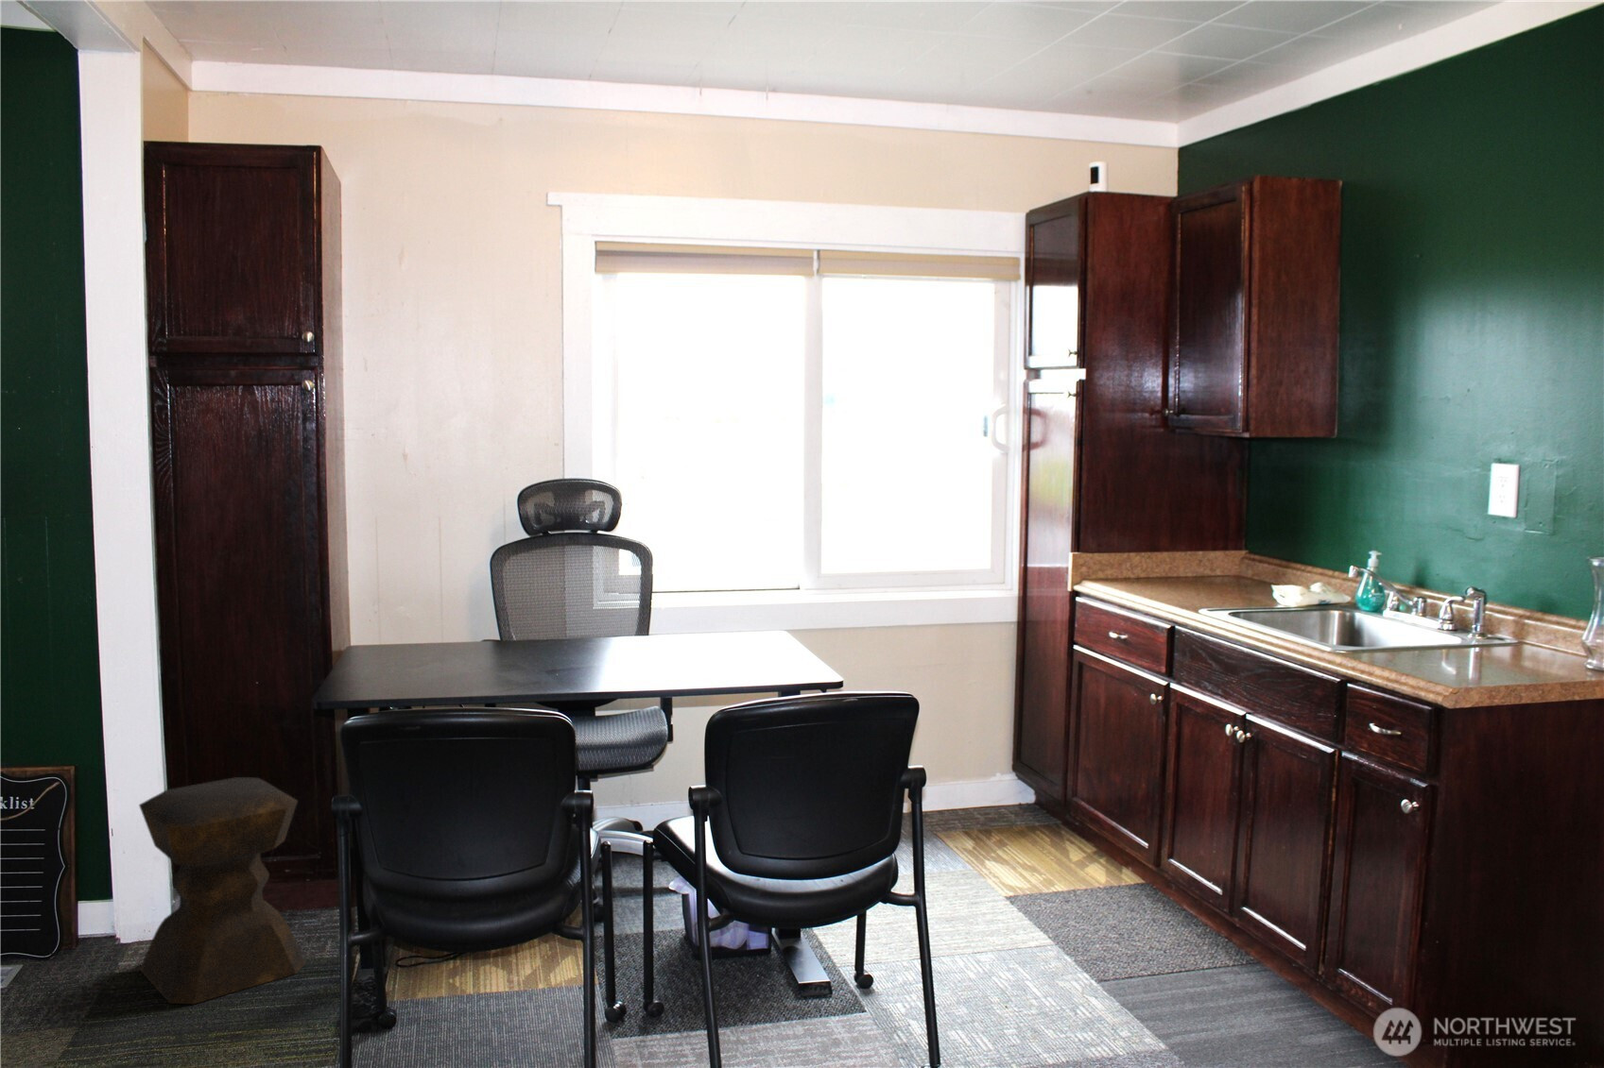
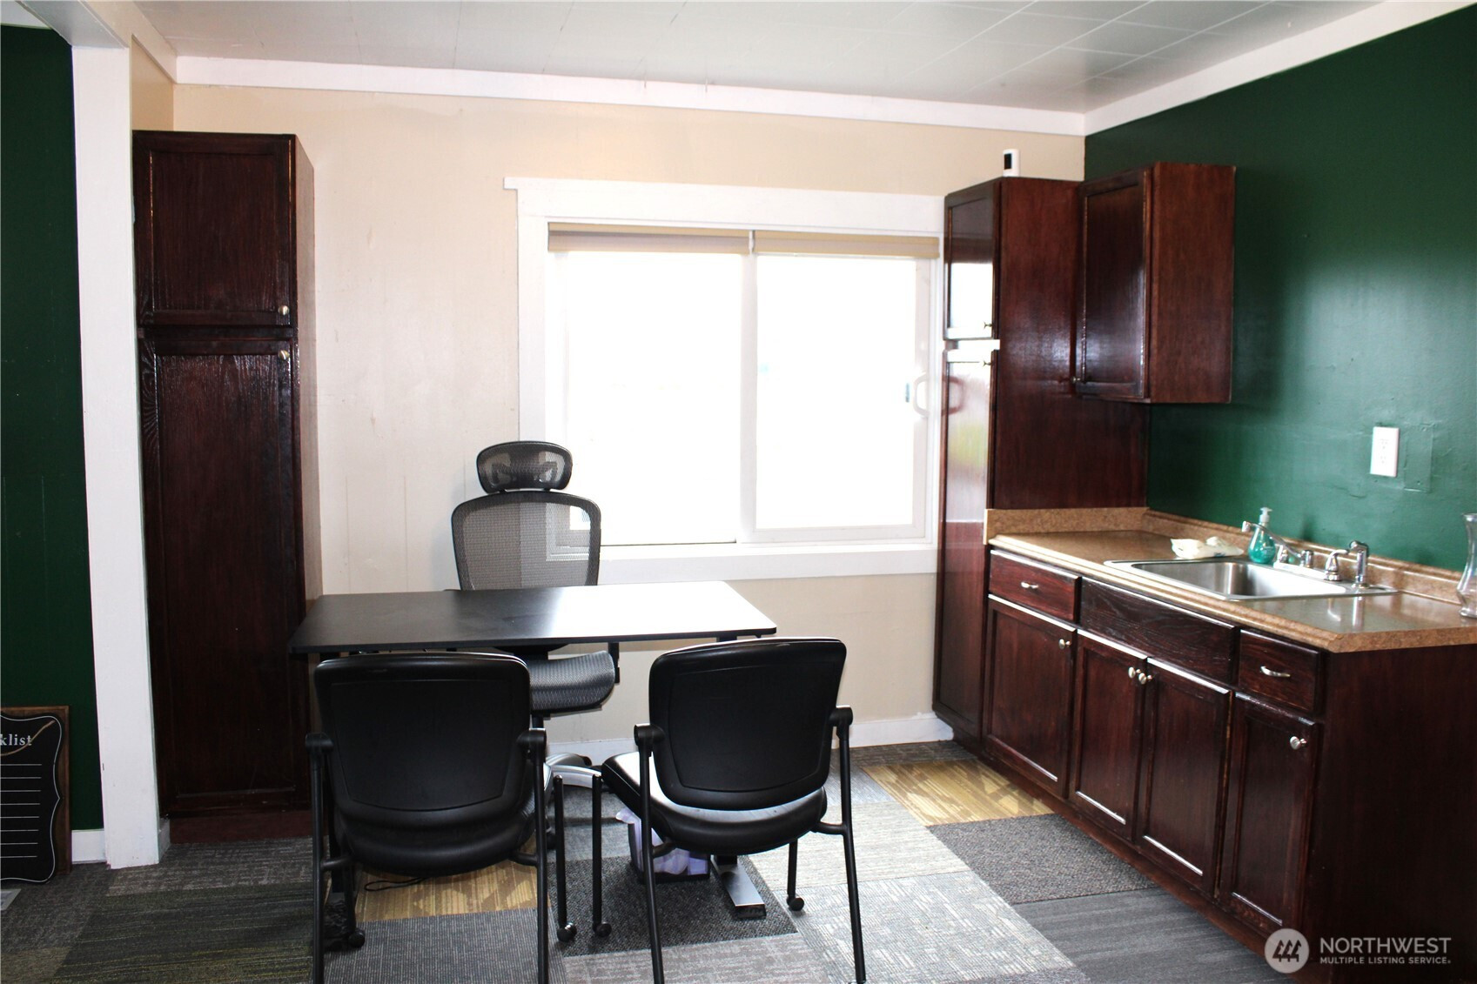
- stool [138,776,308,1005]
